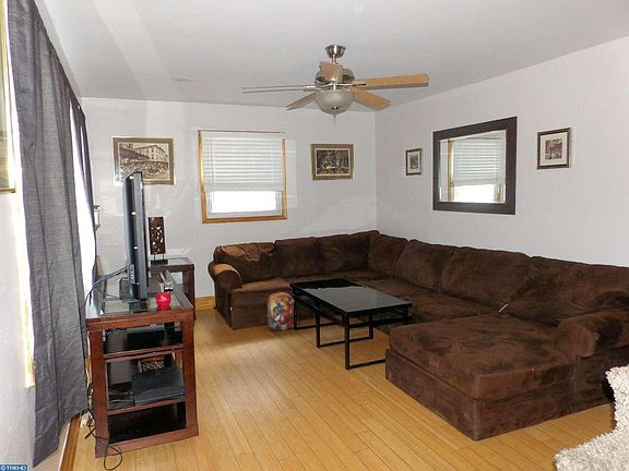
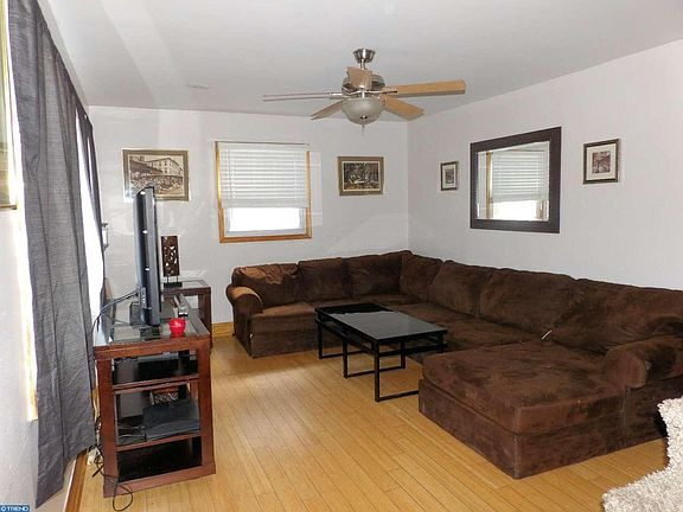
- backpack [266,287,295,331]
